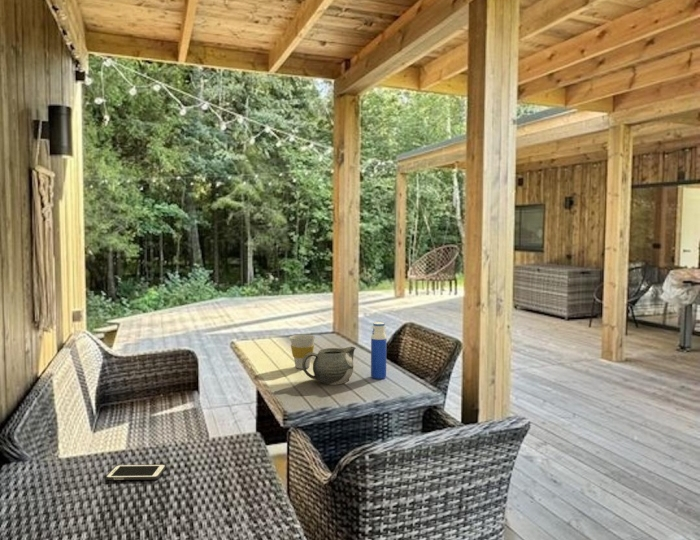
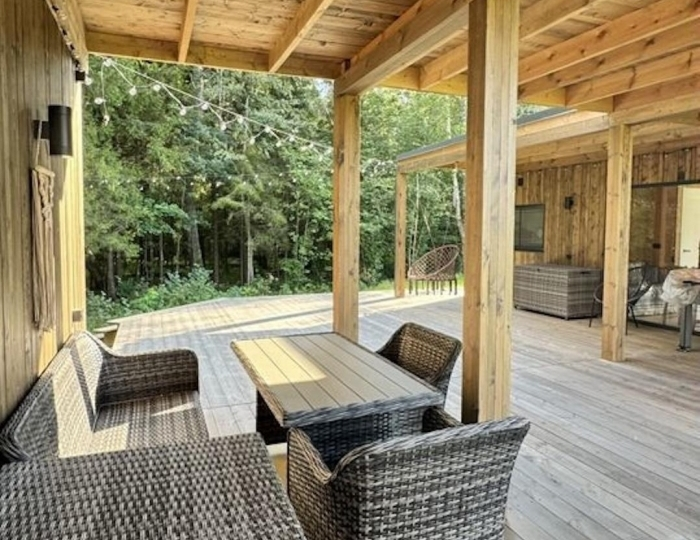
- cup [289,334,316,370]
- cell phone [105,463,167,481]
- teapot [302,346,357,386]
- water bottle [370,321,388,380]
